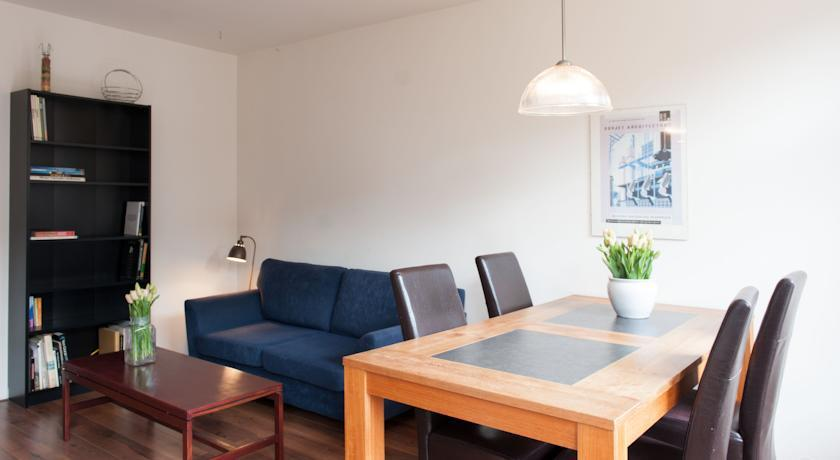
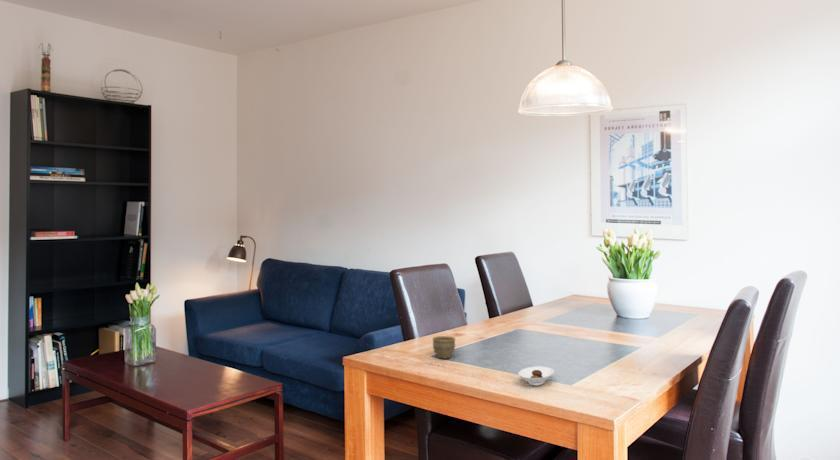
+ cup [432,335,456,360]
+ saucer [518,366,555,386]
